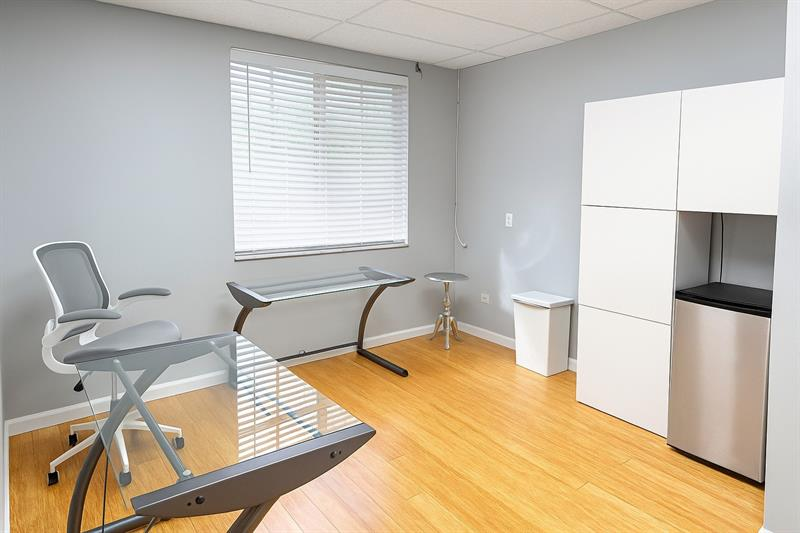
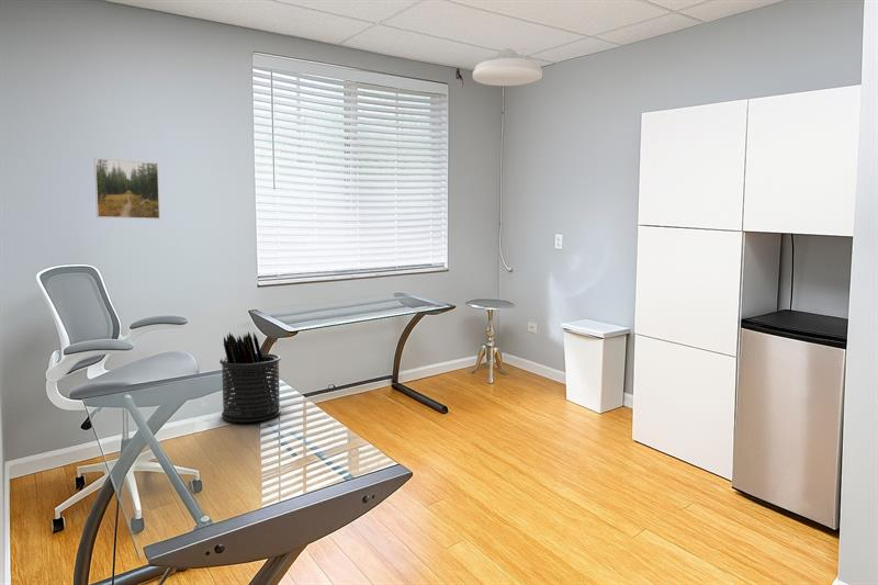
+ pen holder [218,331,282,423]
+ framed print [93,157,161,220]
+ ceiling light [472,47,543,87]
